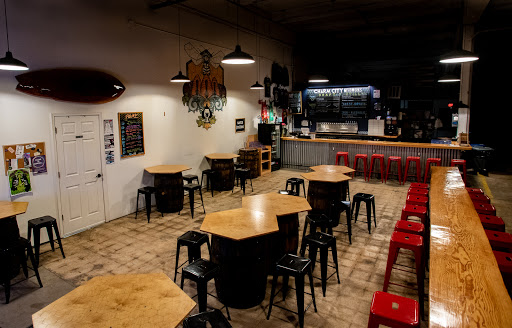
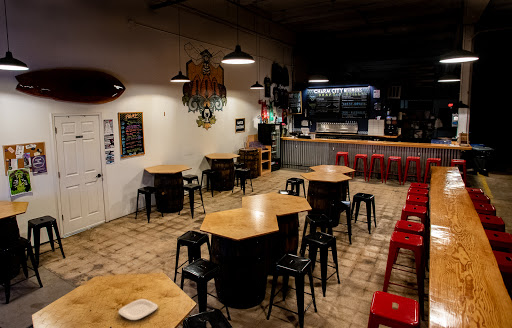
+ plate [117,298,159,321]
